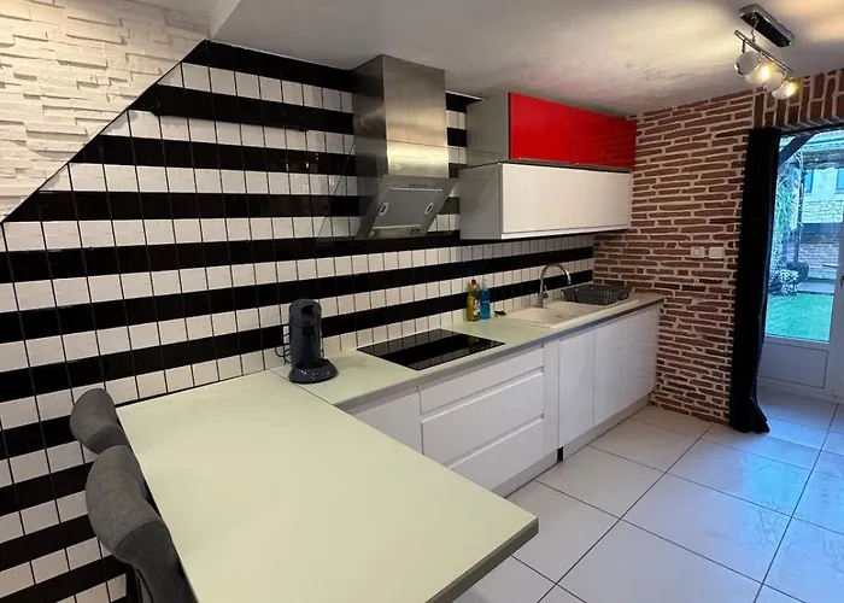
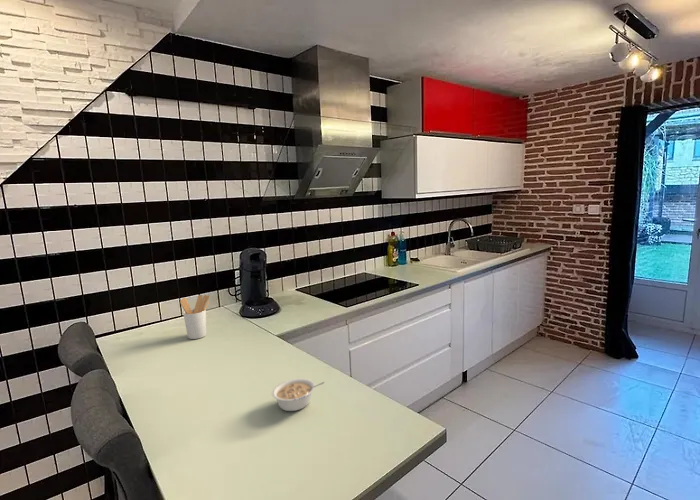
+ utensil holder [179,294,211,340]
+ legume [271,377,325,412]
